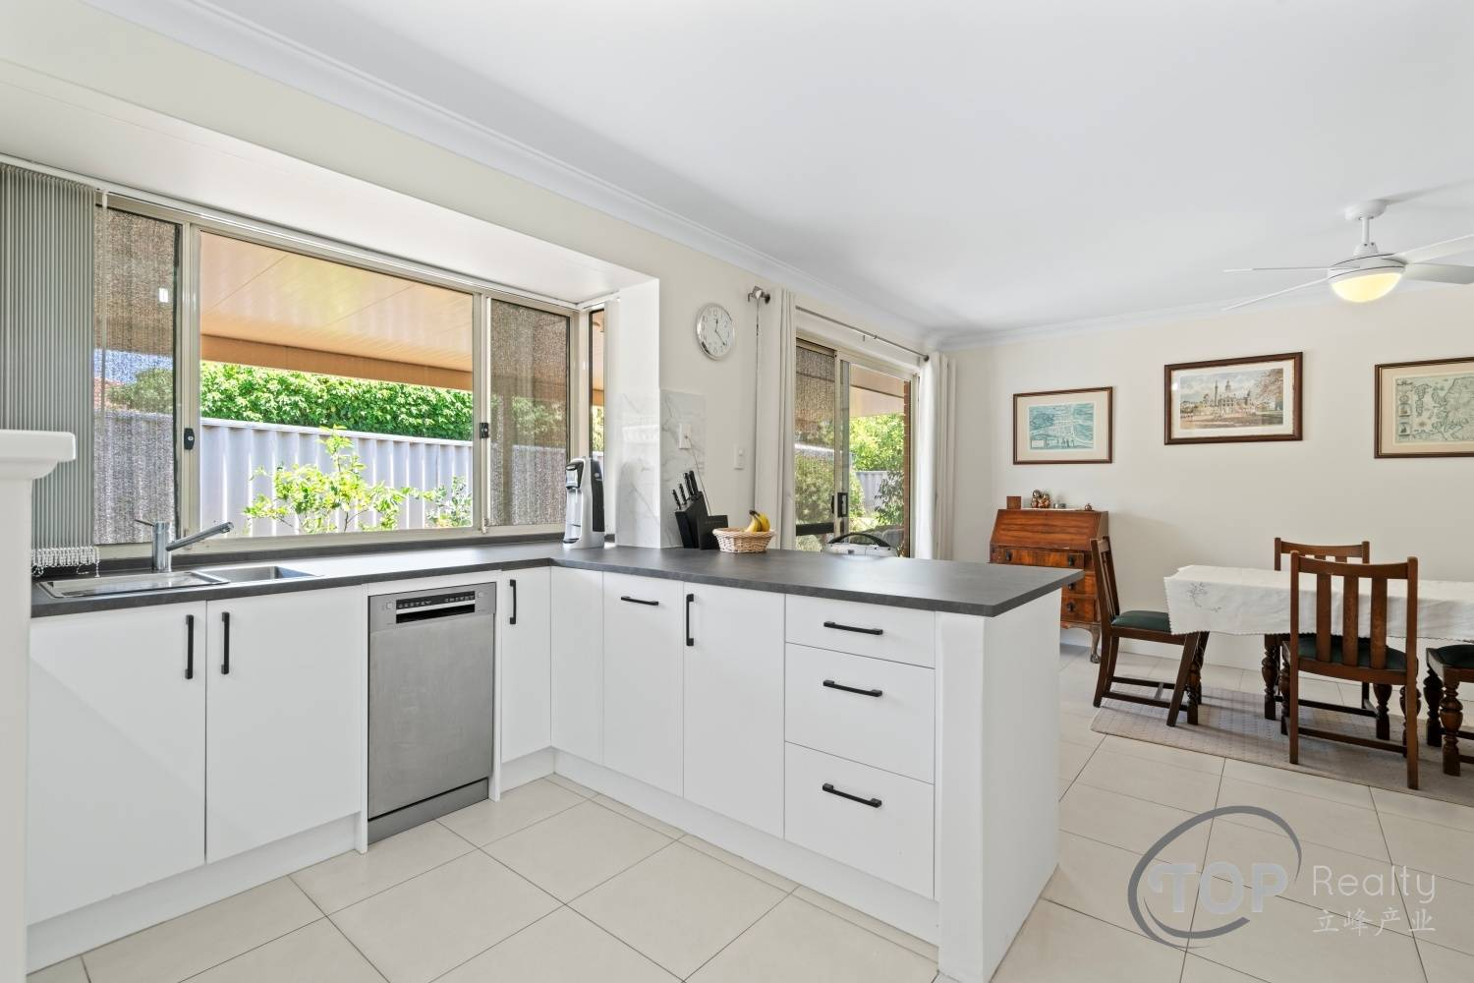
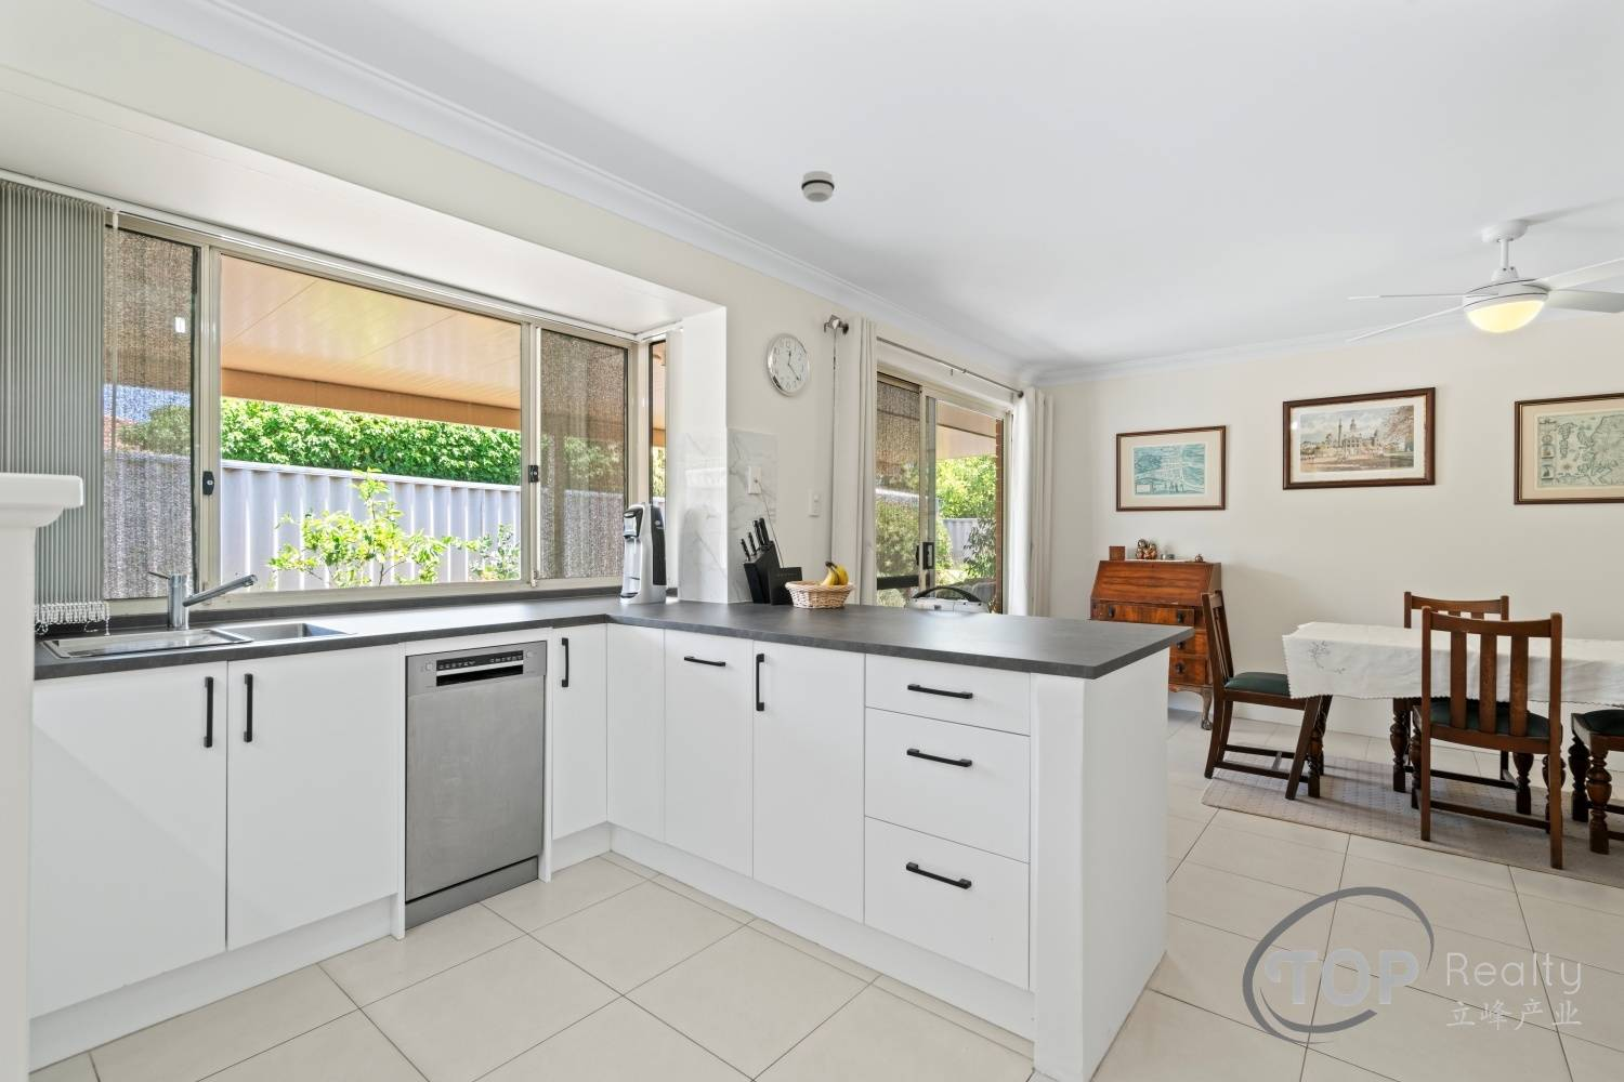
+ smoke detector [800,170,836,203]
